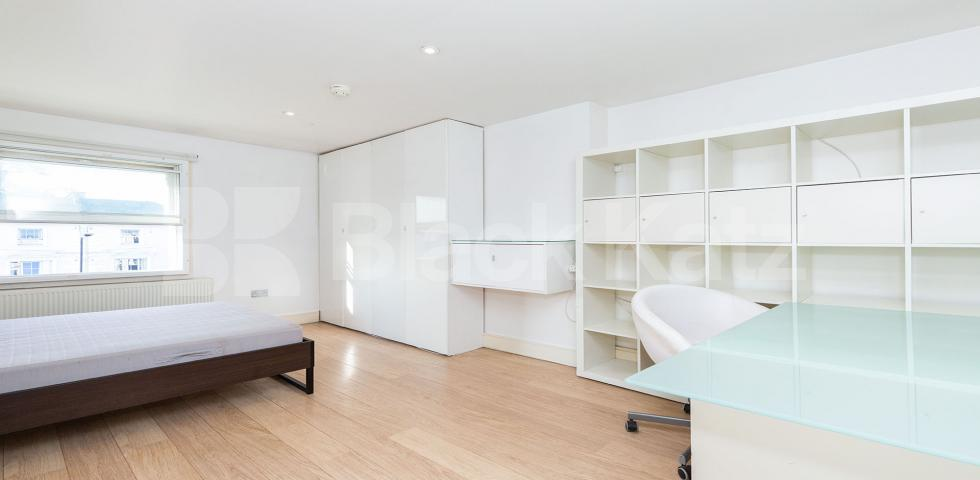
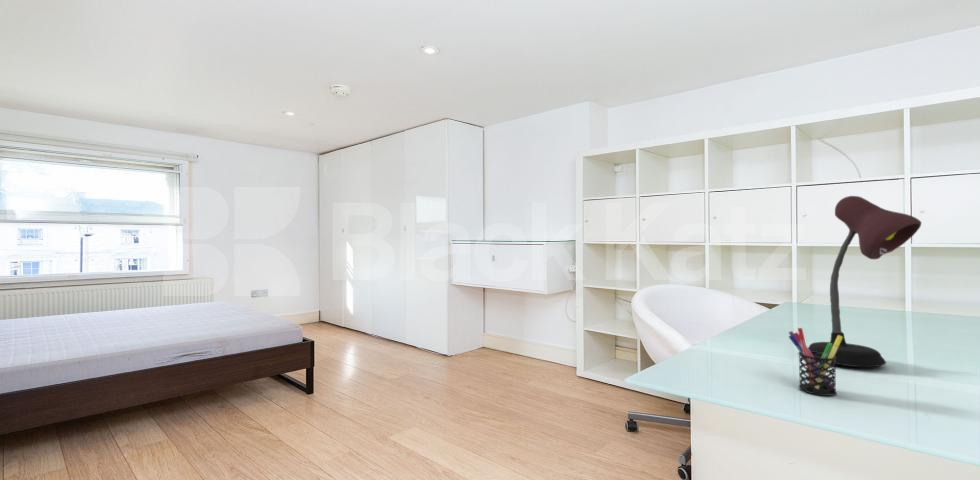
+ pen holder [787,327,843,397]
+ desk lamp [808,195,922,368]
